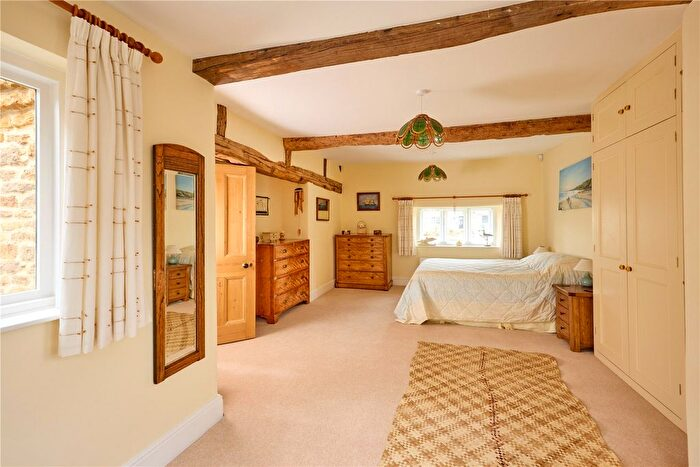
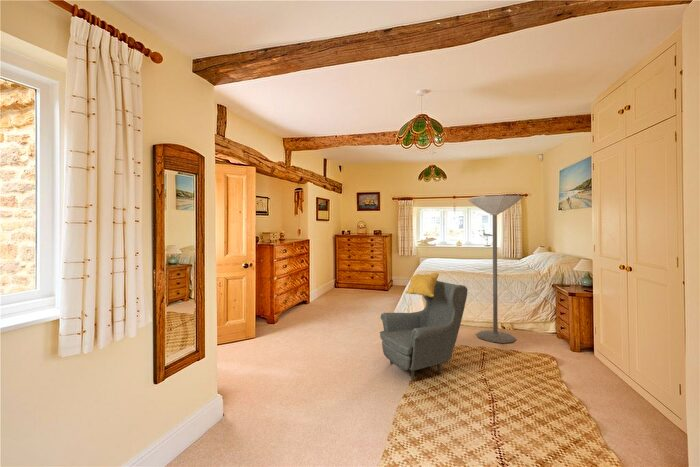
+ floor lamp [467,194,524,344]
+ armchair [379,272,469,382]
